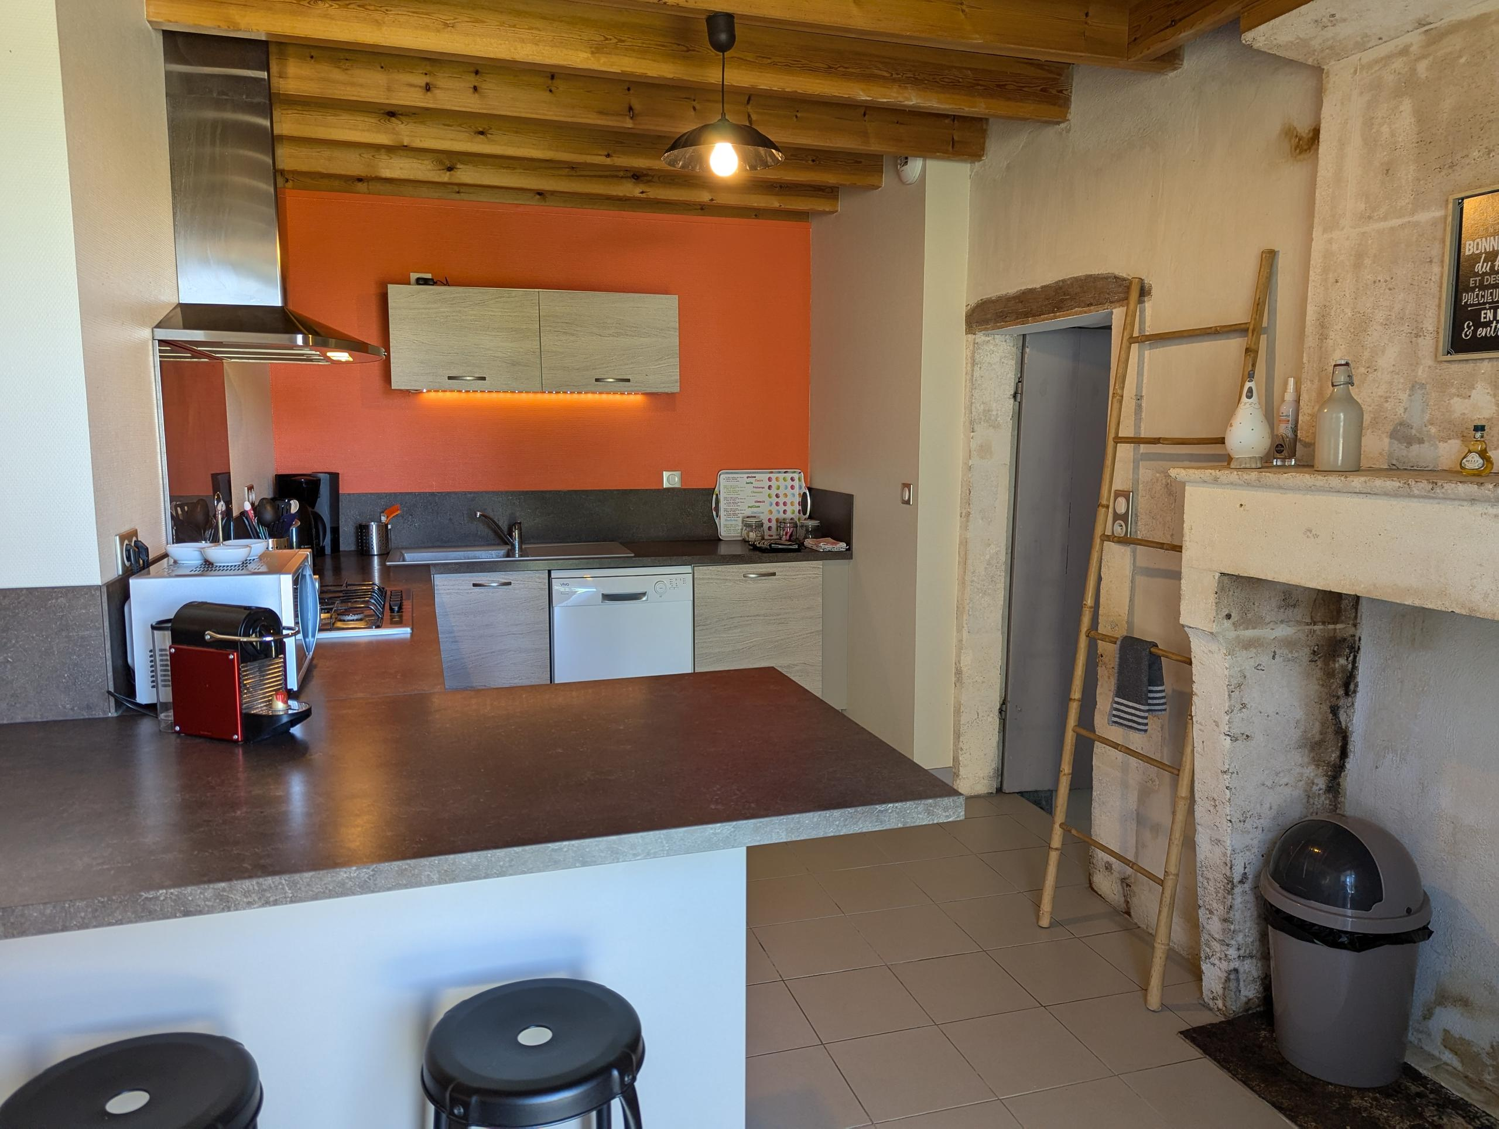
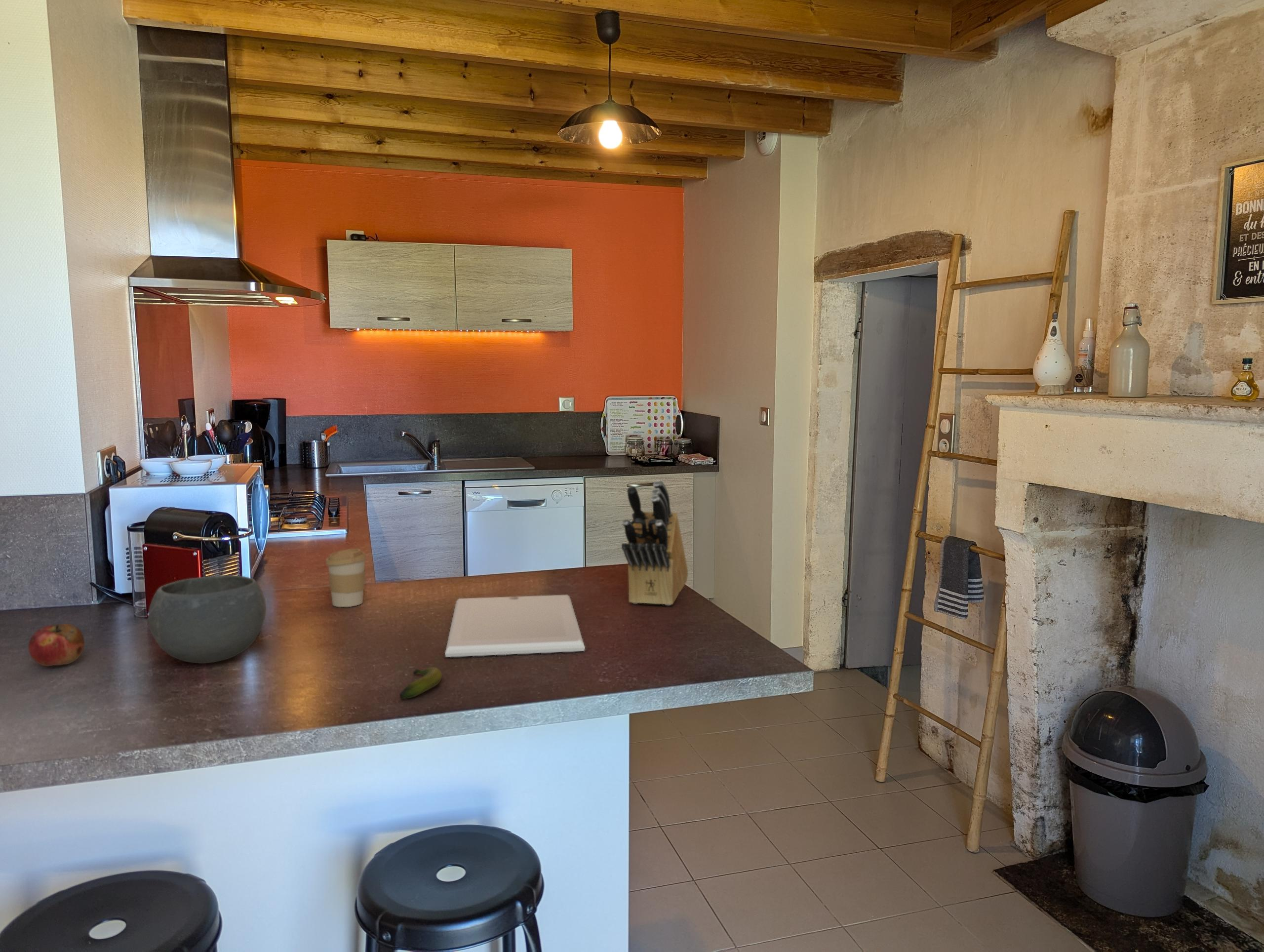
+ knife block [621,479,688,606]
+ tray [444,595,586,658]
+ bowl [148,575,267,664]
+ coffee cup [325,548,367,607]
+ fruit [28,624,85,667]
+ banana [399,667,442,699]
